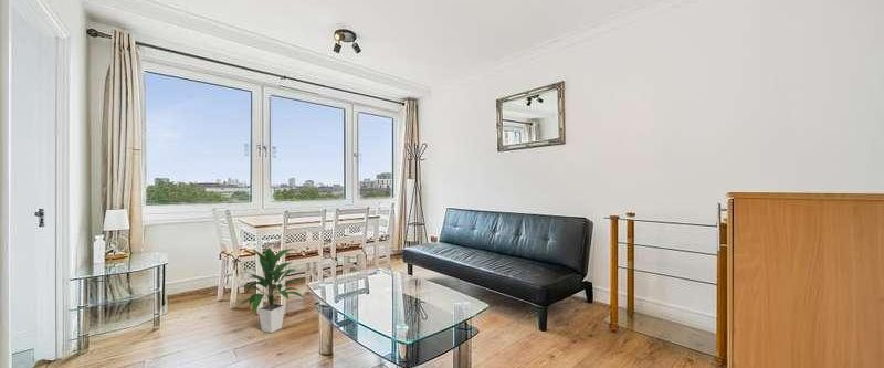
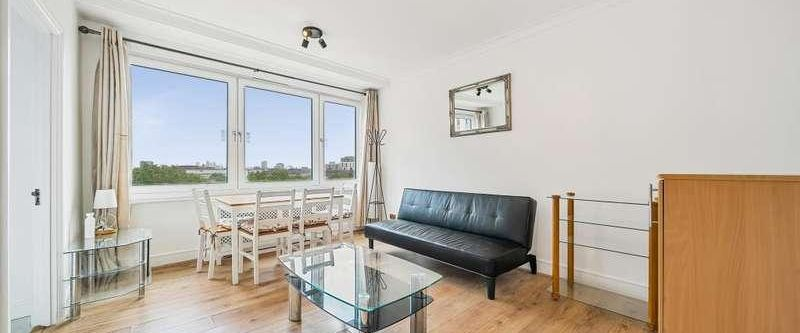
- indoor plant [238,246,307,334]
